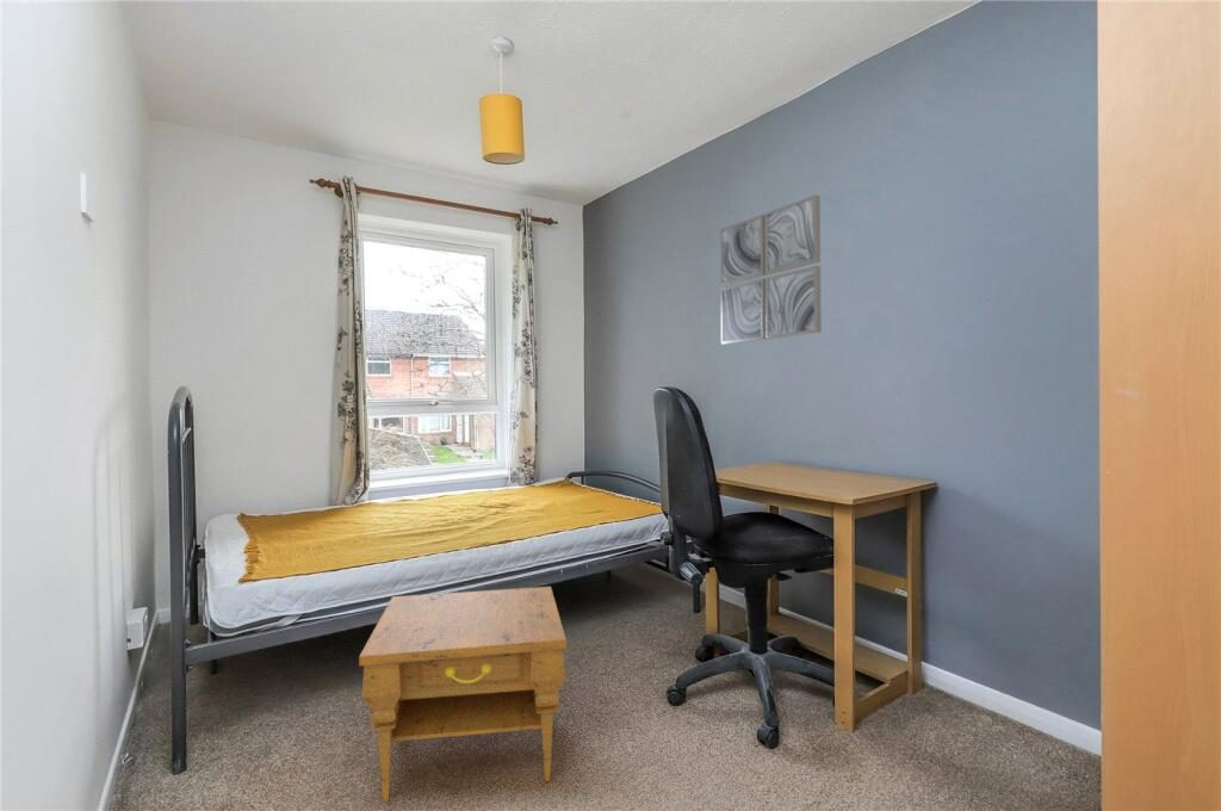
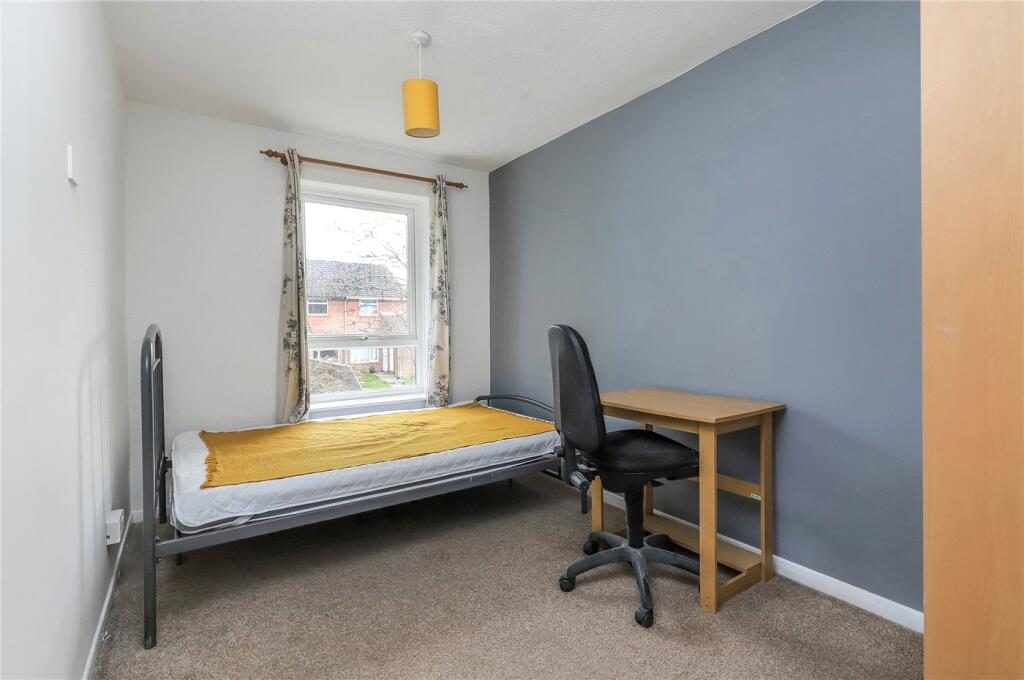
- wall art [719,193,823,346]
- nightstand [358,586,568,803]
